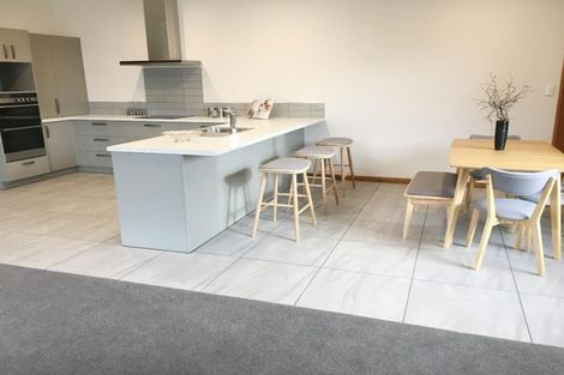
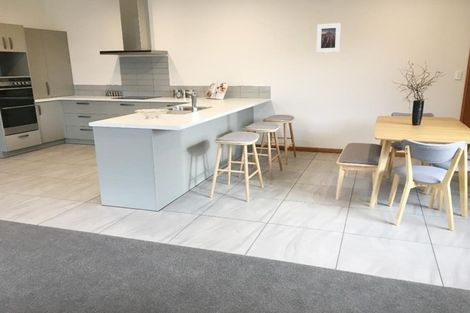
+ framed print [316,22,342,54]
